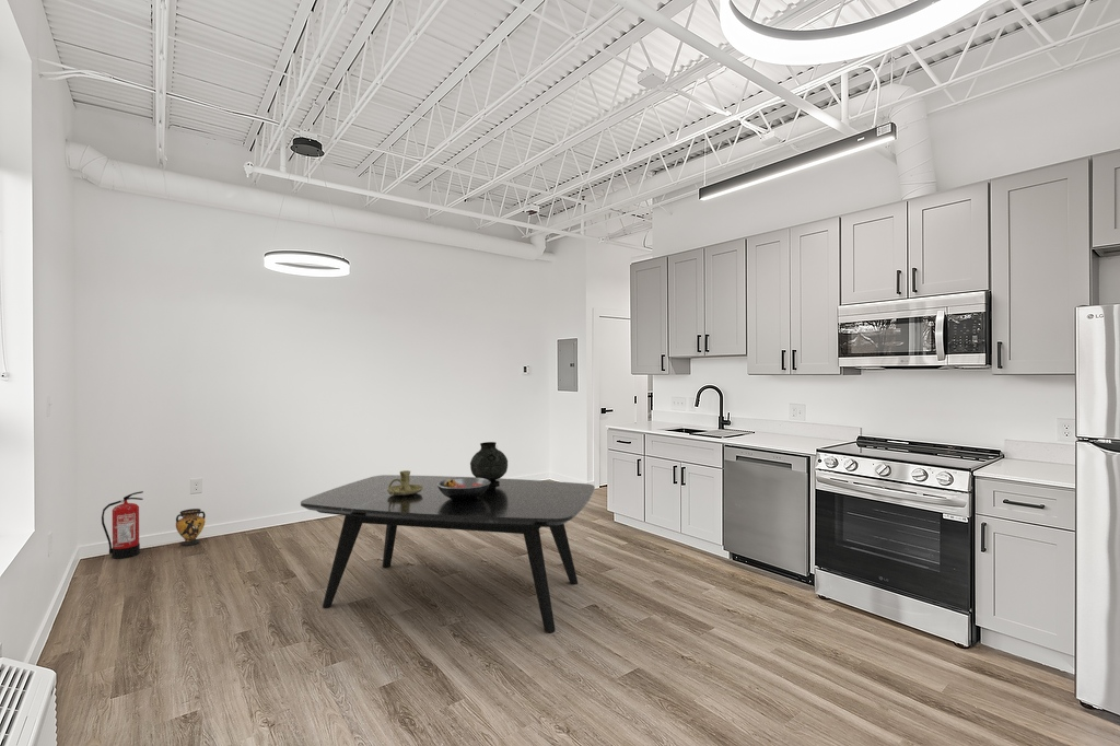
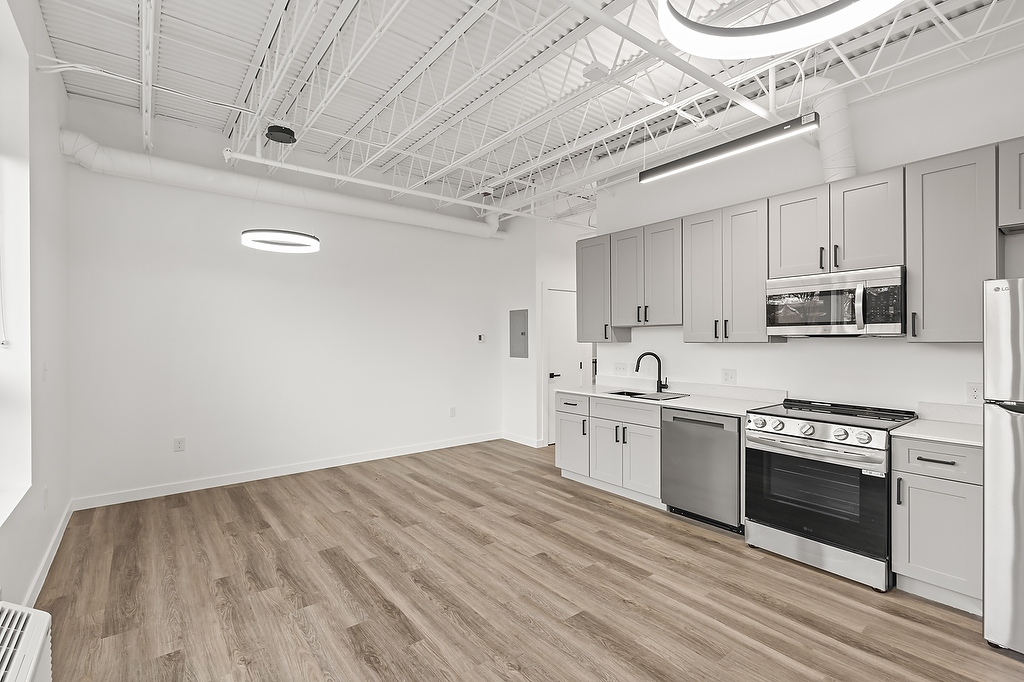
- vase [469,441,509,486]
- fire extinguisher [101,490,144,560]
- dining table [300,474,596,633]
- fruit bowl [436,476,491,500]
- vase [175,508,207,547]
- candle holder [387,469,423,496]
